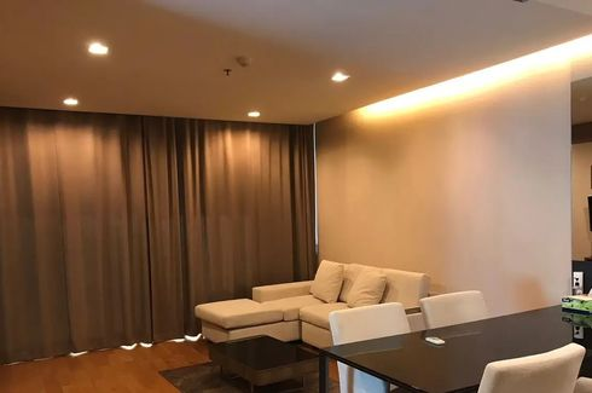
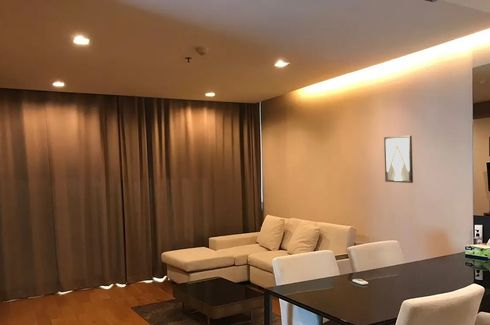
+ wall art [383,135,414,184]
